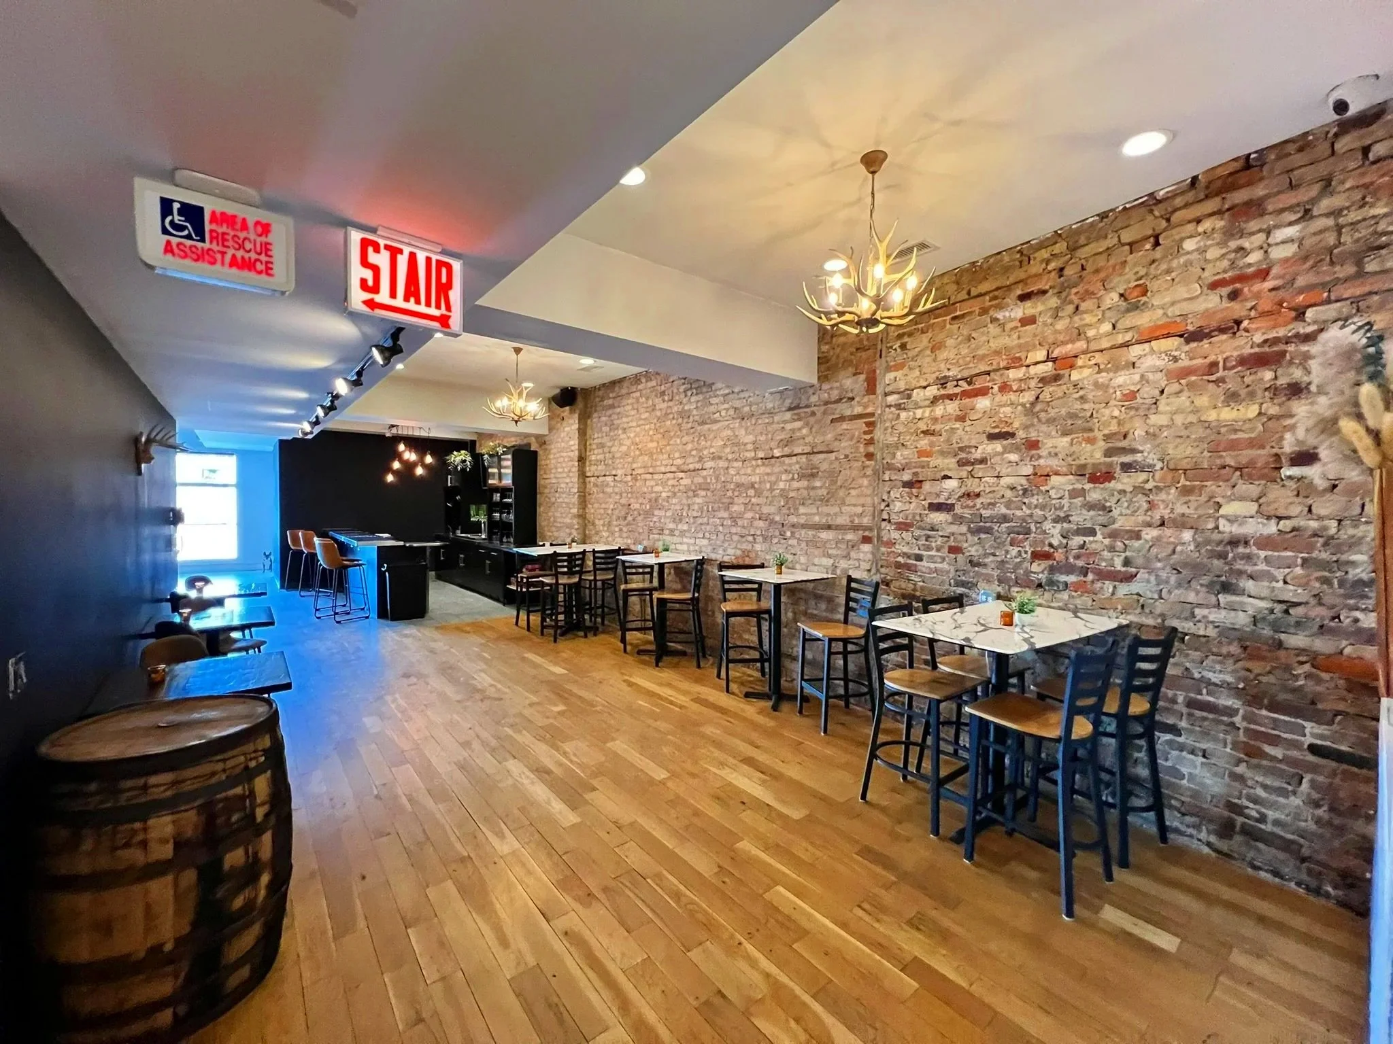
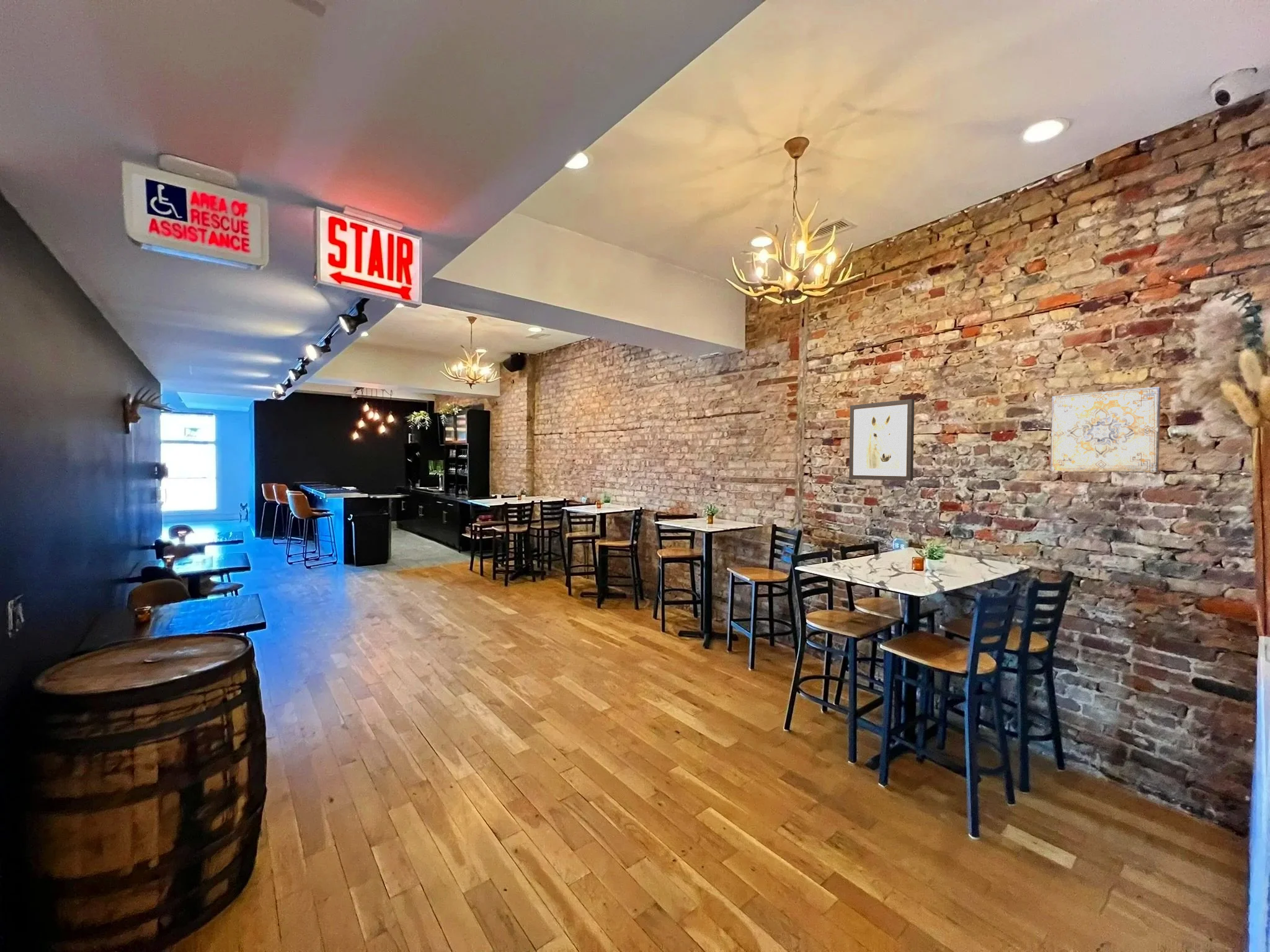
+ wall art [848,399,915,482]
+ wall art [1050,386,1161,473]
